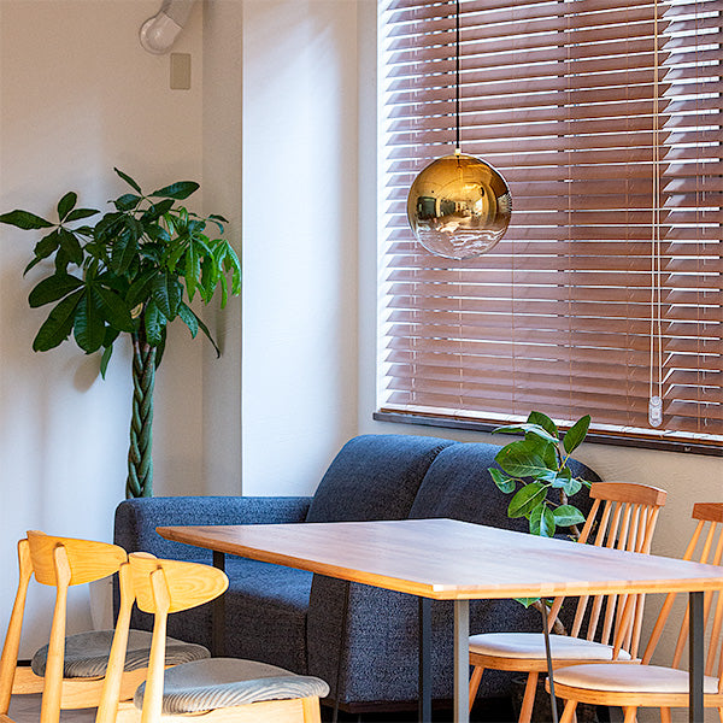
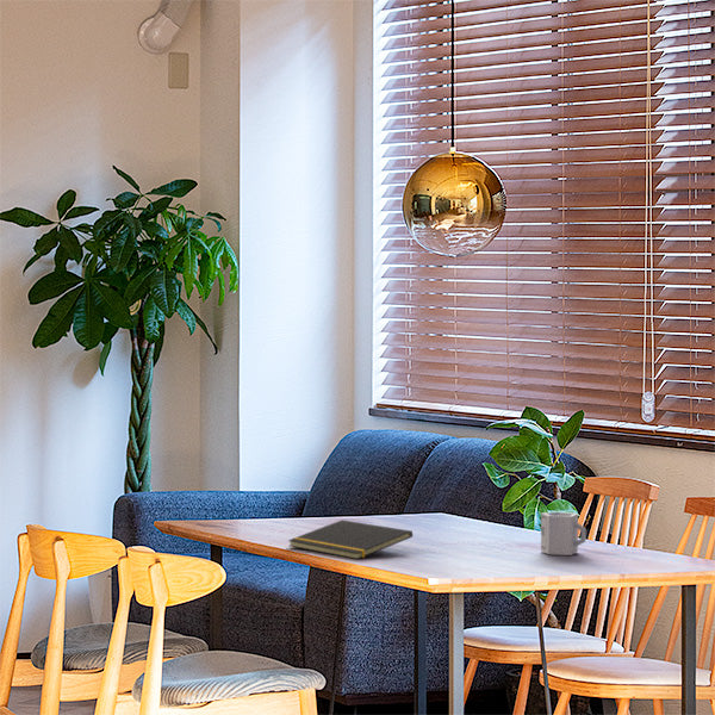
+ notepad [287,518,414,560]
+ cup [540,510,587,557]
